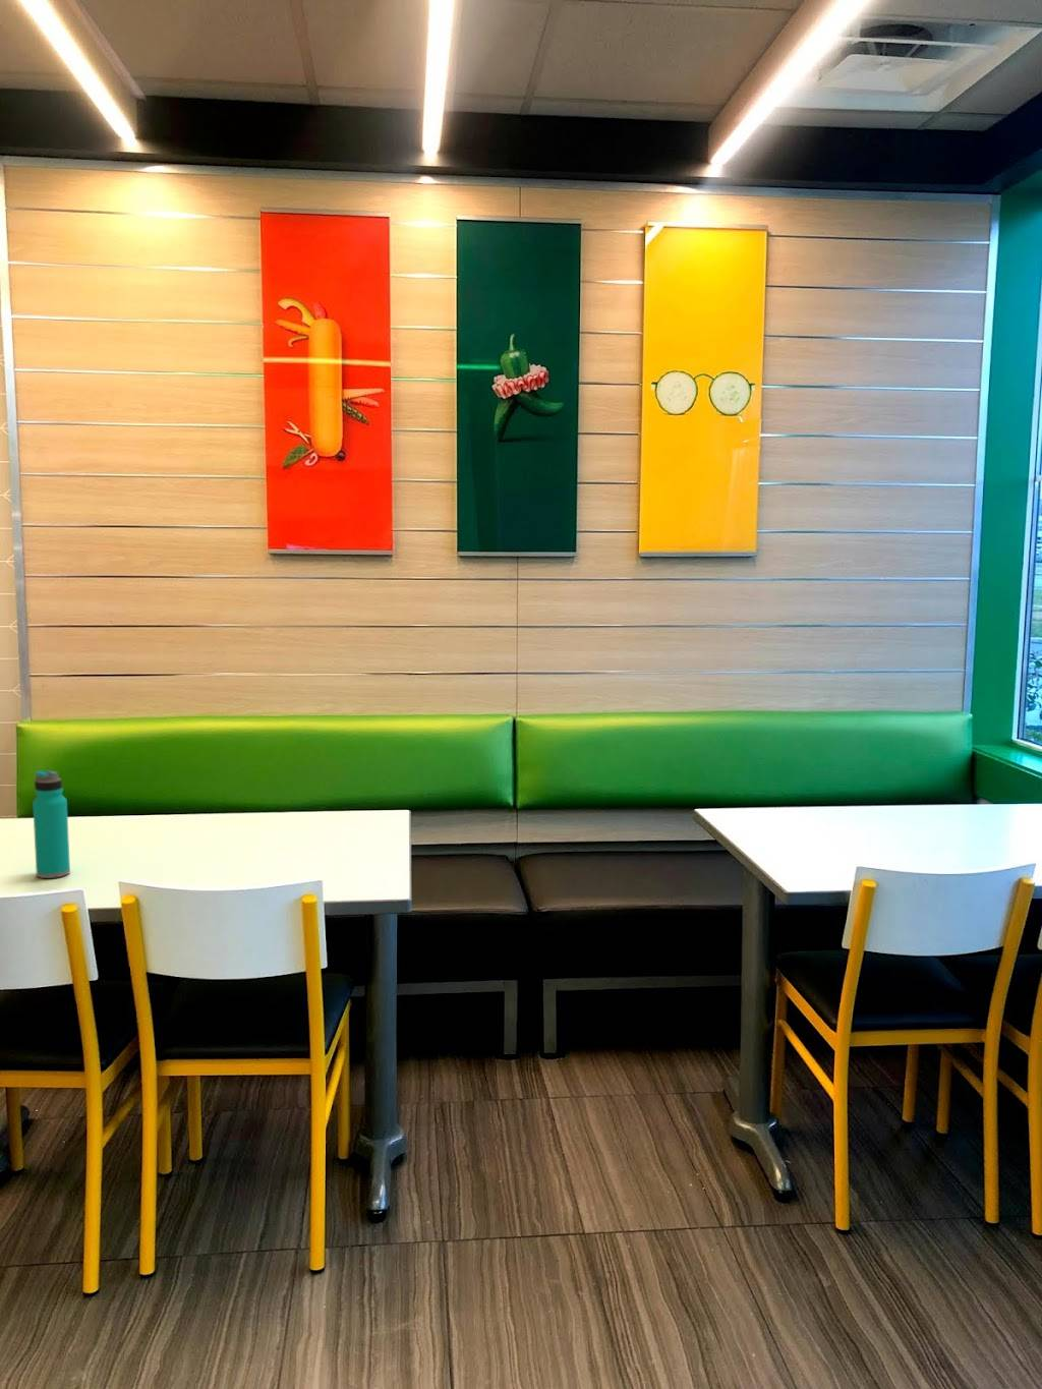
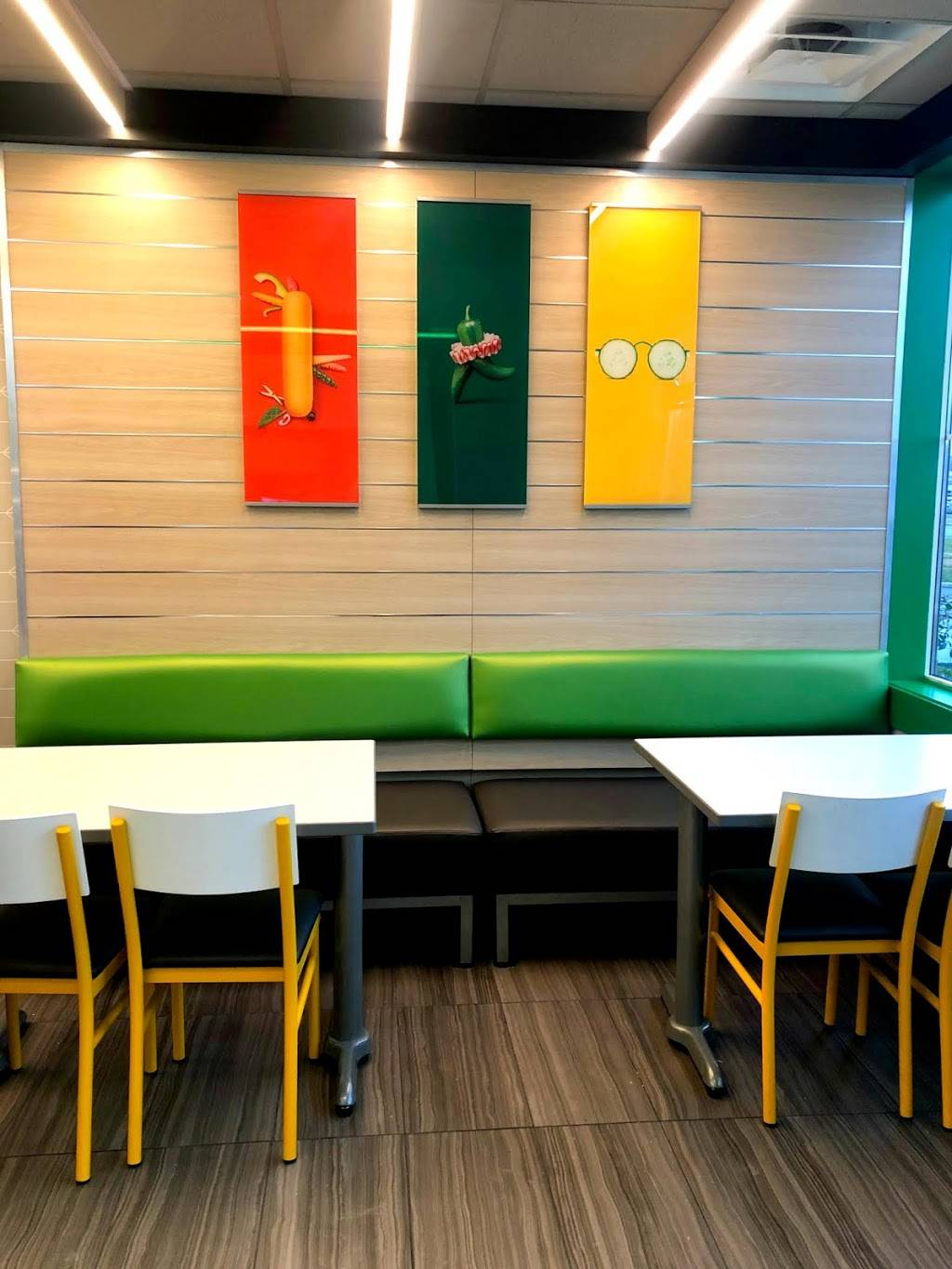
- water bottle [32,769,71,879]
